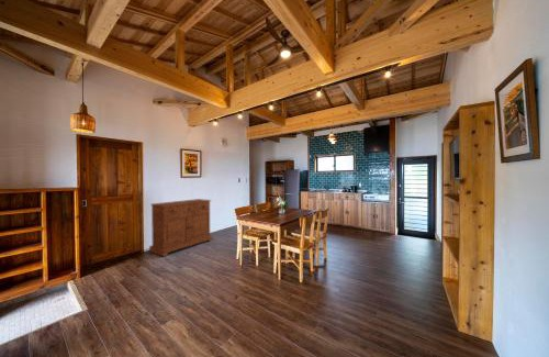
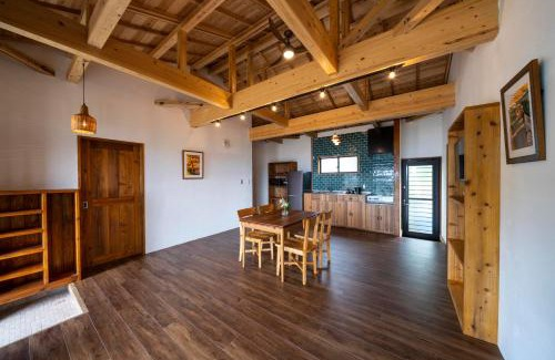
- sideboard [148,198,214,257]
